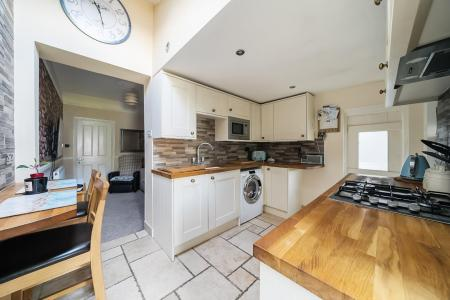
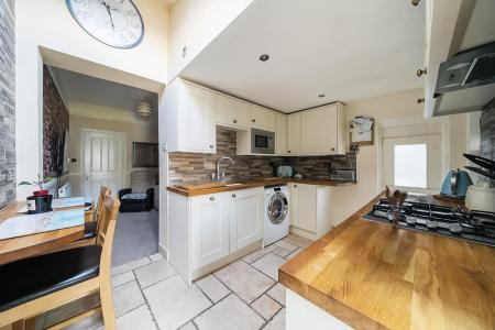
+ utensil holder [384,184,409,228]
